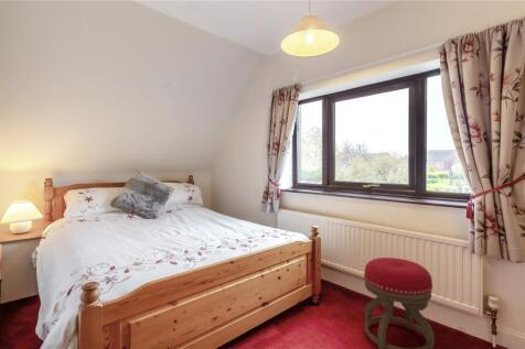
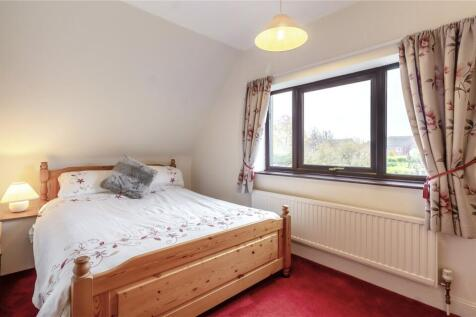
- stool [363,257,436,349]
